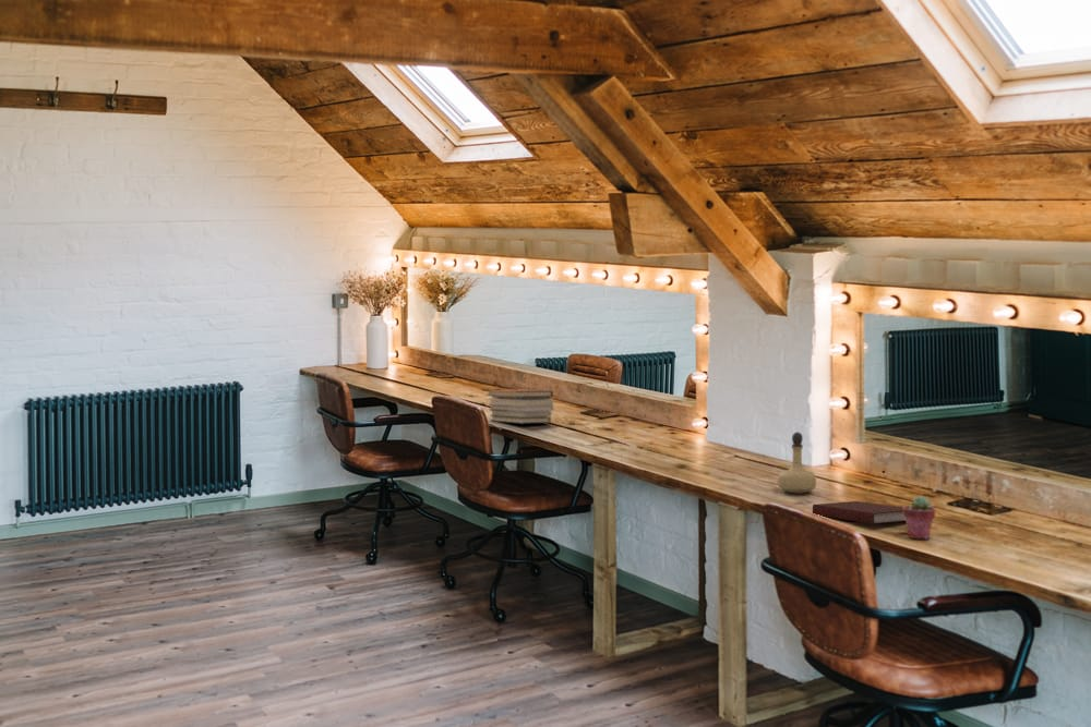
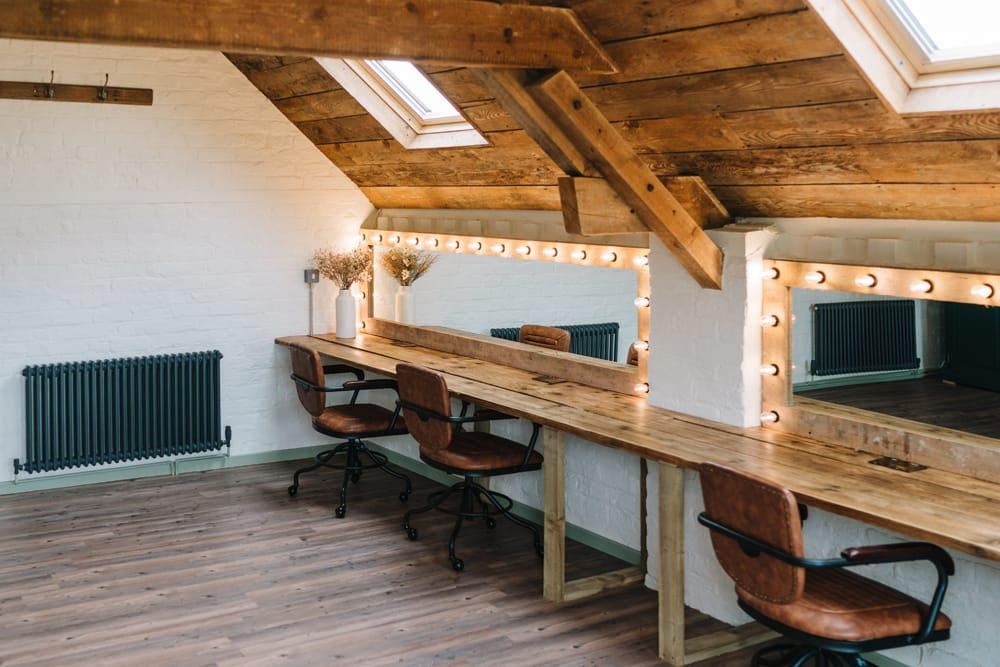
- book stack [484,388,554,425]
- notebook [812,500,906,525]
- perfume bottle [777,431,817,494]
- potted succulent [902,495,937,540]
